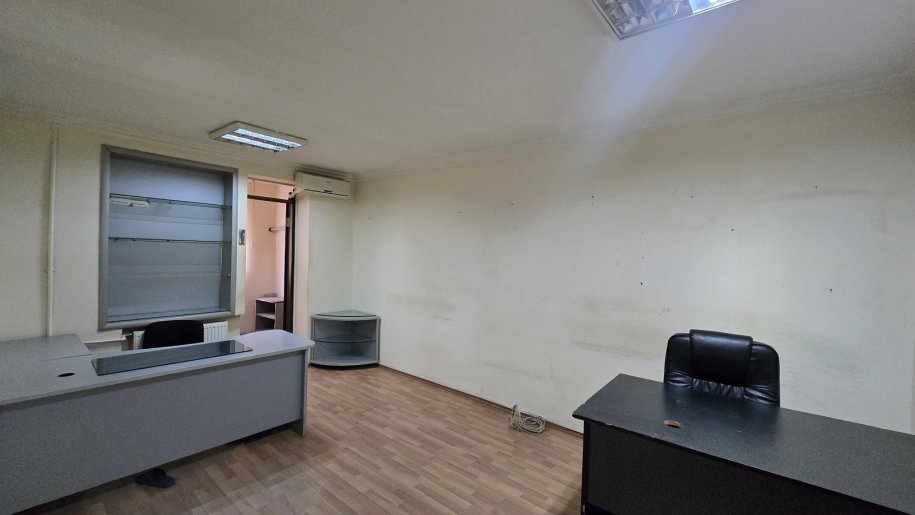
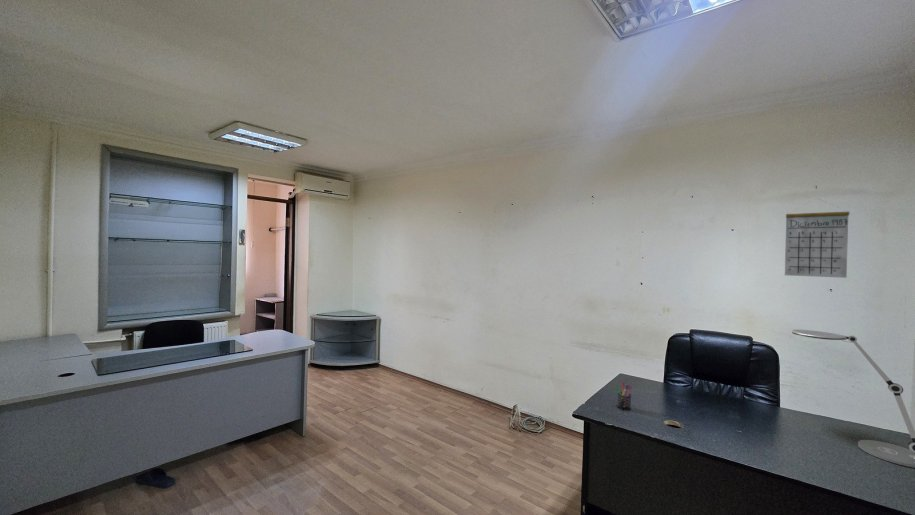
+ calendar [784,197,850,279]
+ desk lamp [791,329,915,469]
+ pen holder [614,381,633,412]
